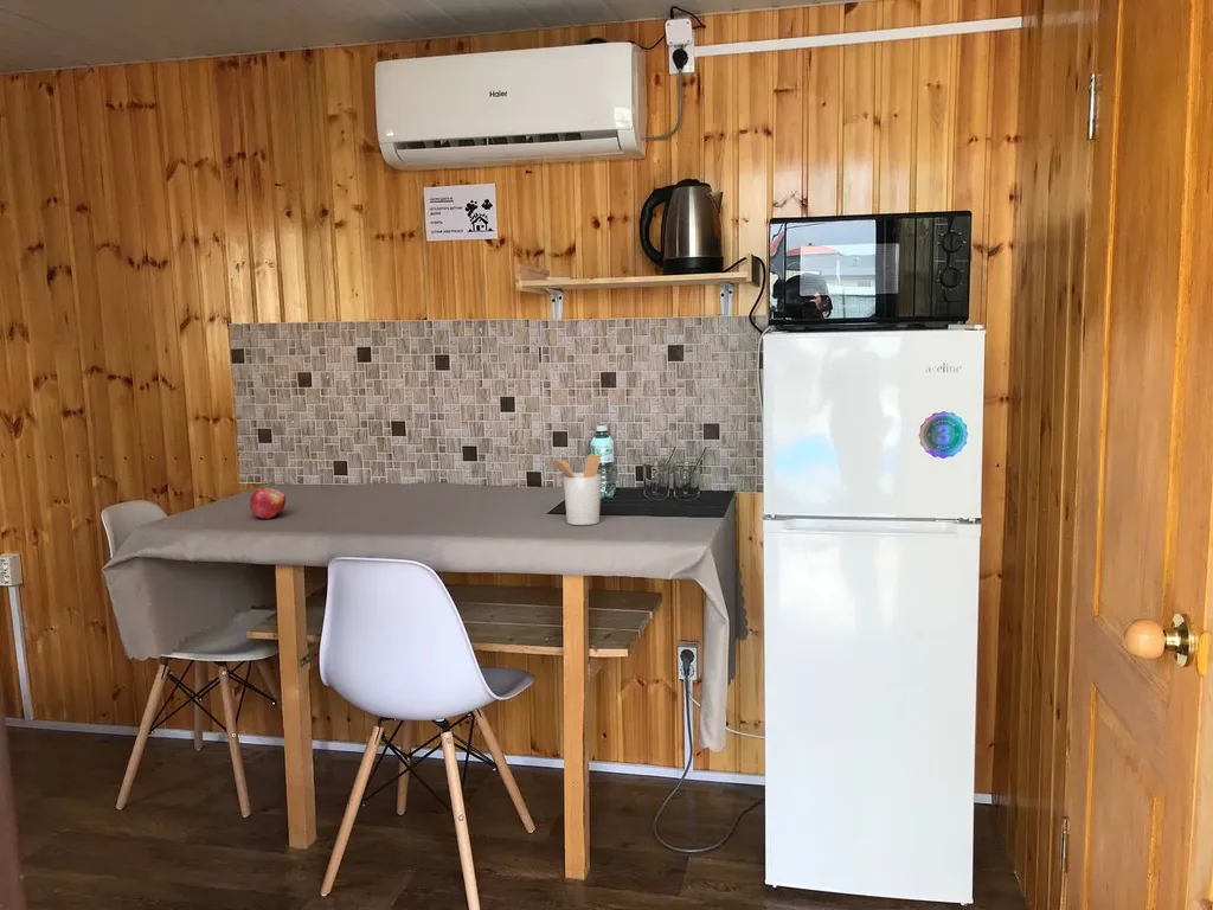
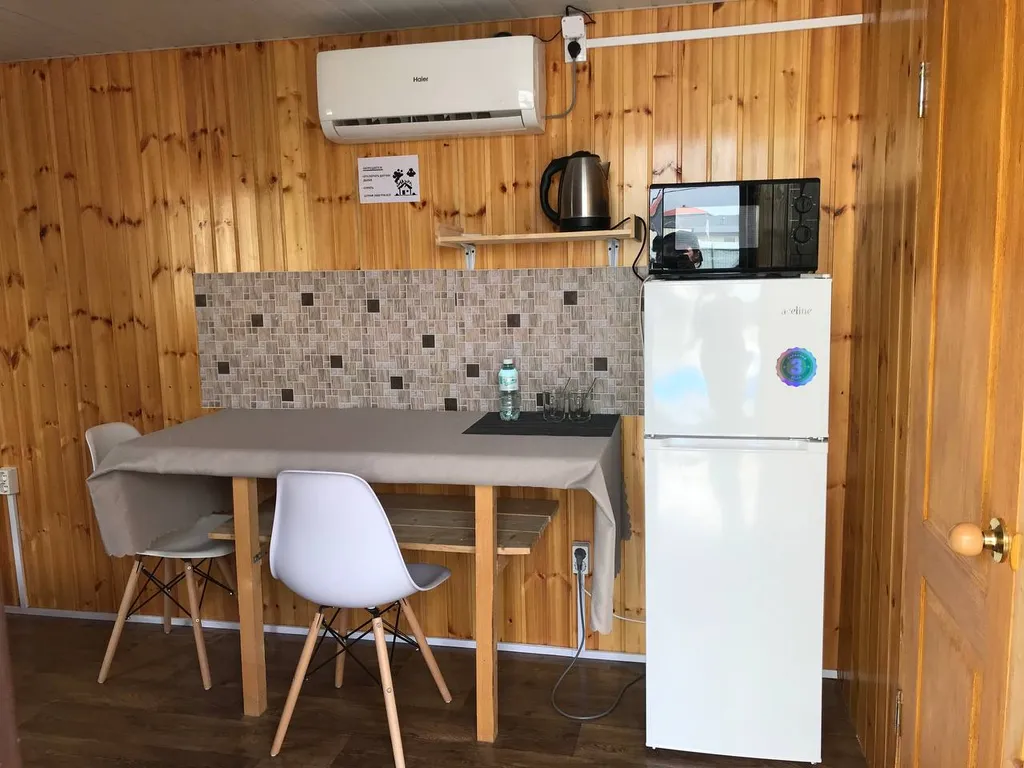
- utensil holder [546,453,602,526]
- fruit [249,487,287,520]
